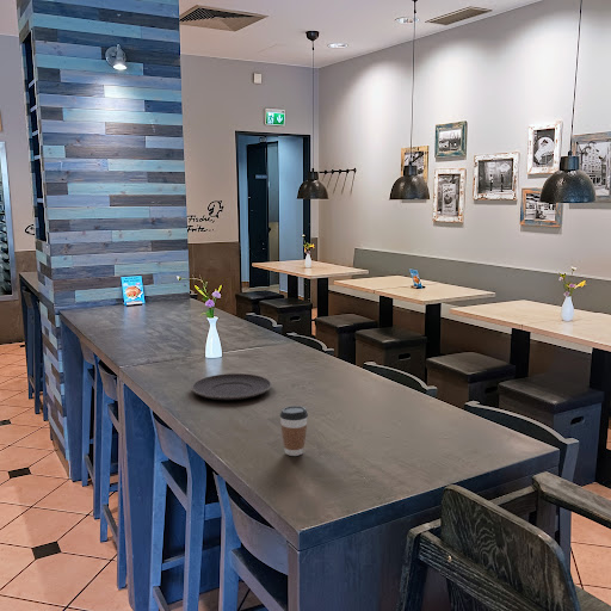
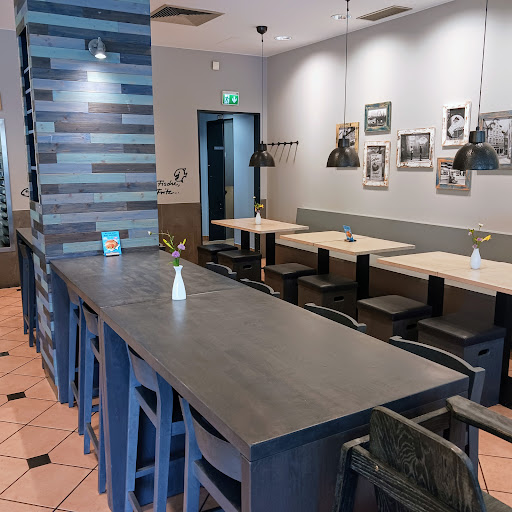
- plate [190,372,273,401]
- coffee cup [279,405,309,457]
